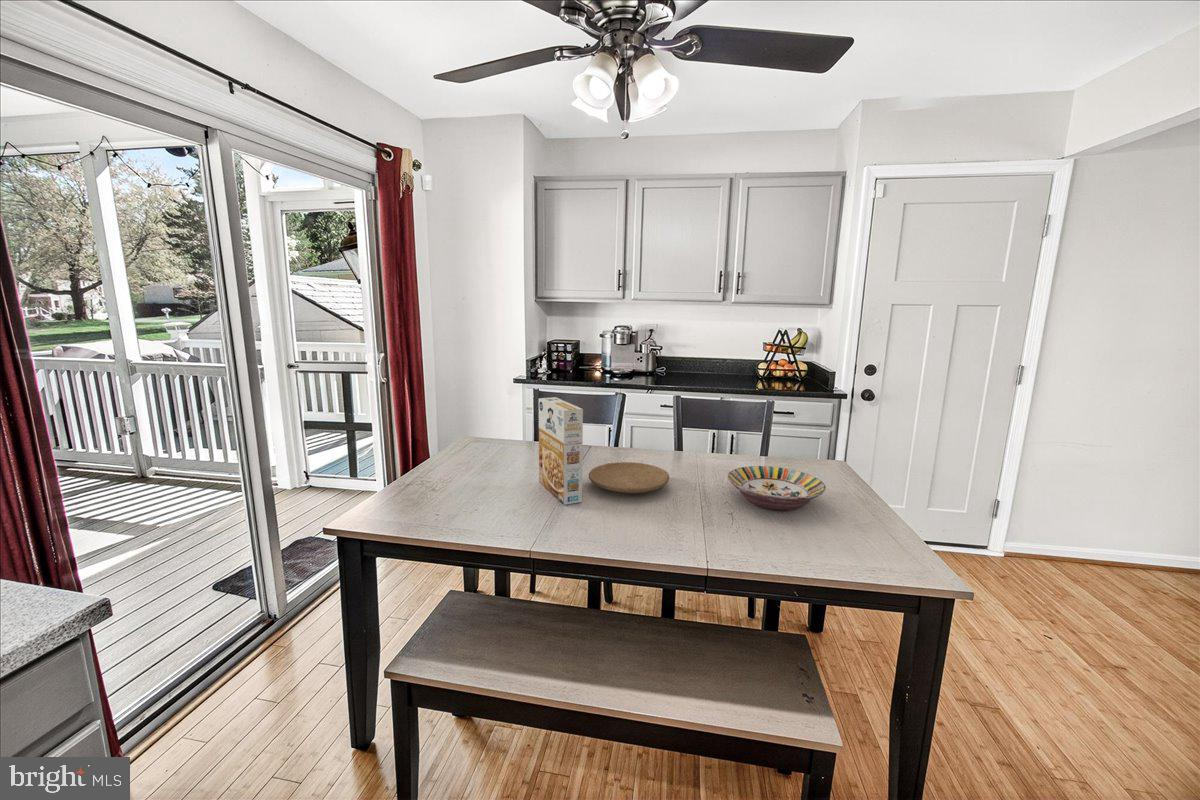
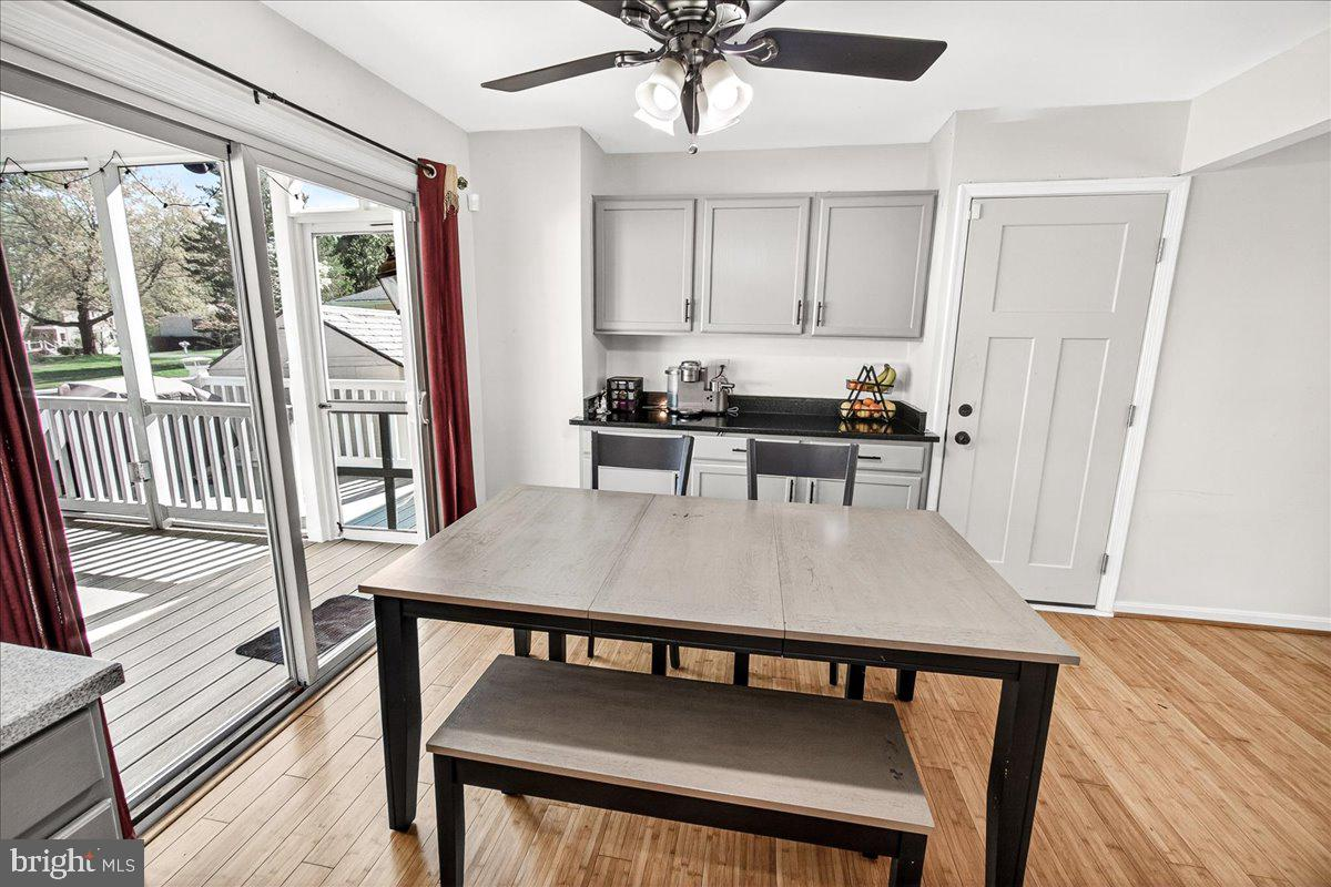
- serving bowl [727,465,827,512]
- cereal box [538,396,584,506]
- plate [588,461,670,495]
